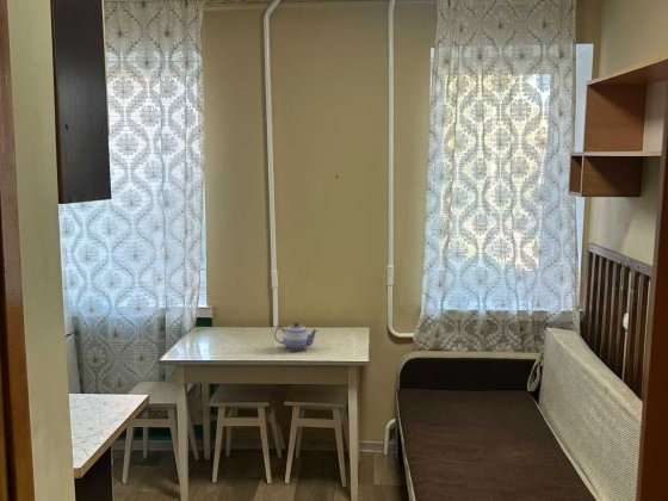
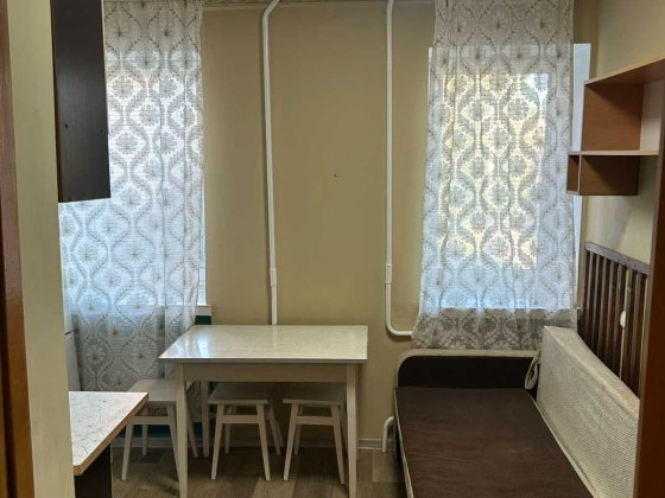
- teapot [273,321,320,352]
